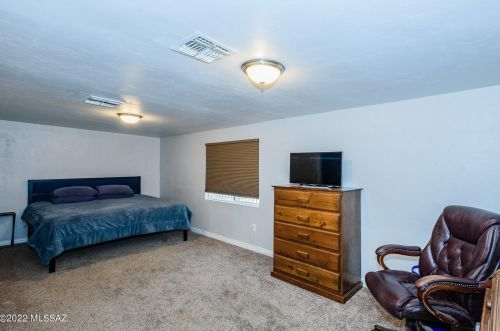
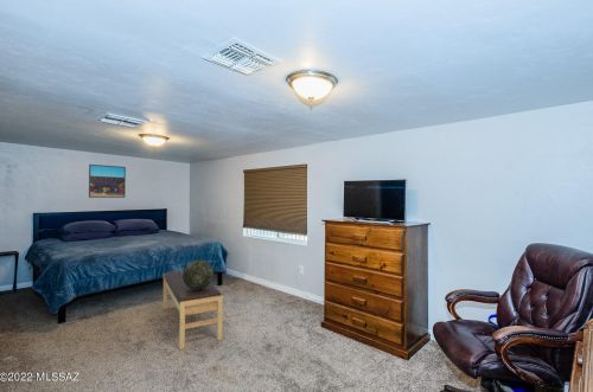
+ bench [162,269,224,351]
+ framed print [88,163,127,199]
+ decorative sphere [183,259,215,290]
